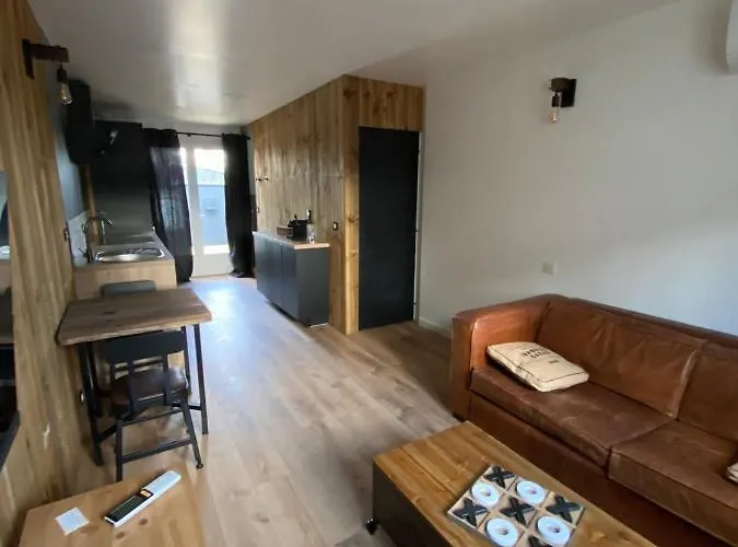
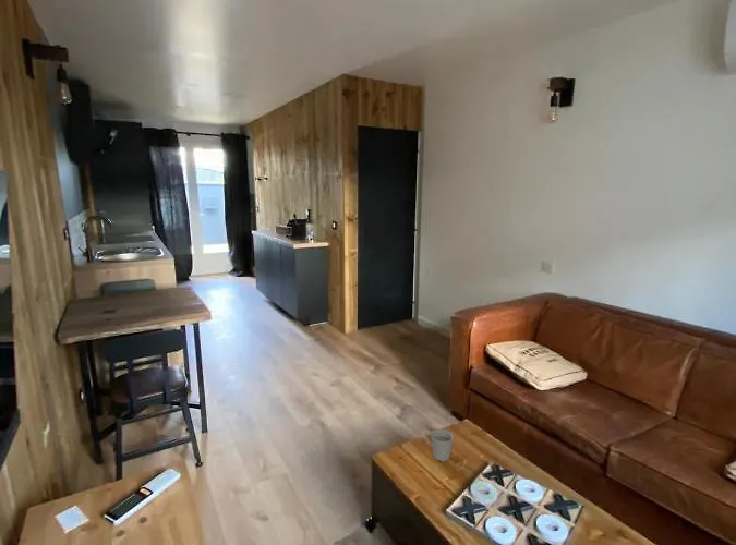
+ mug [424,428,455,462]
